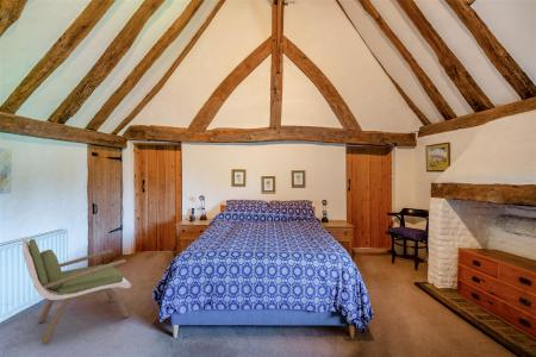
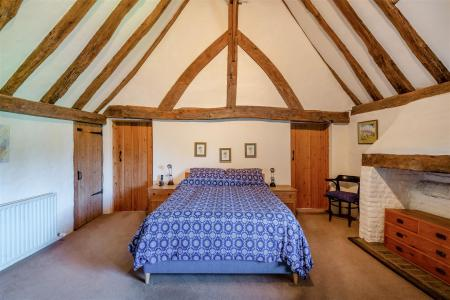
- armchair [21,237,132,345]
